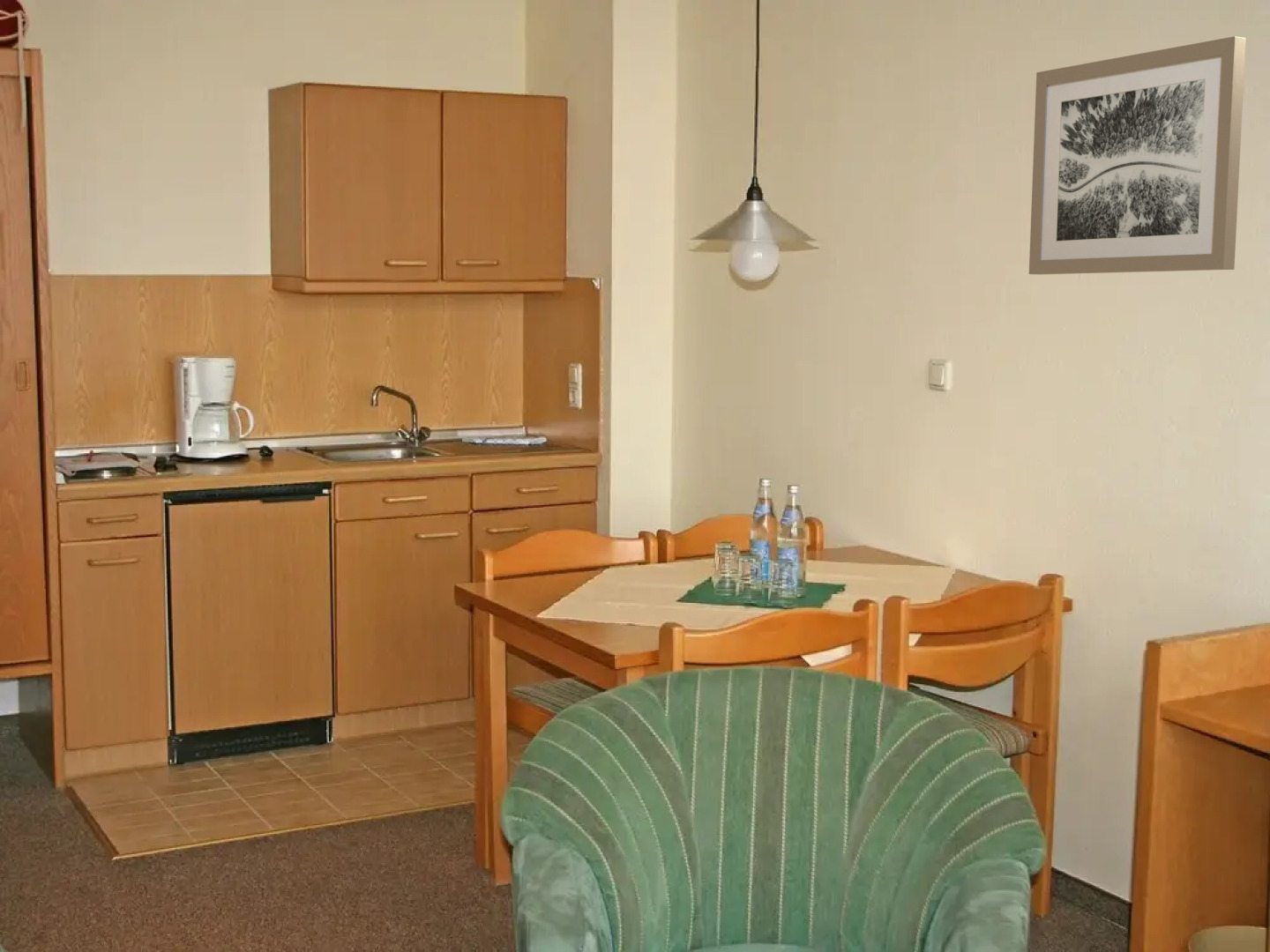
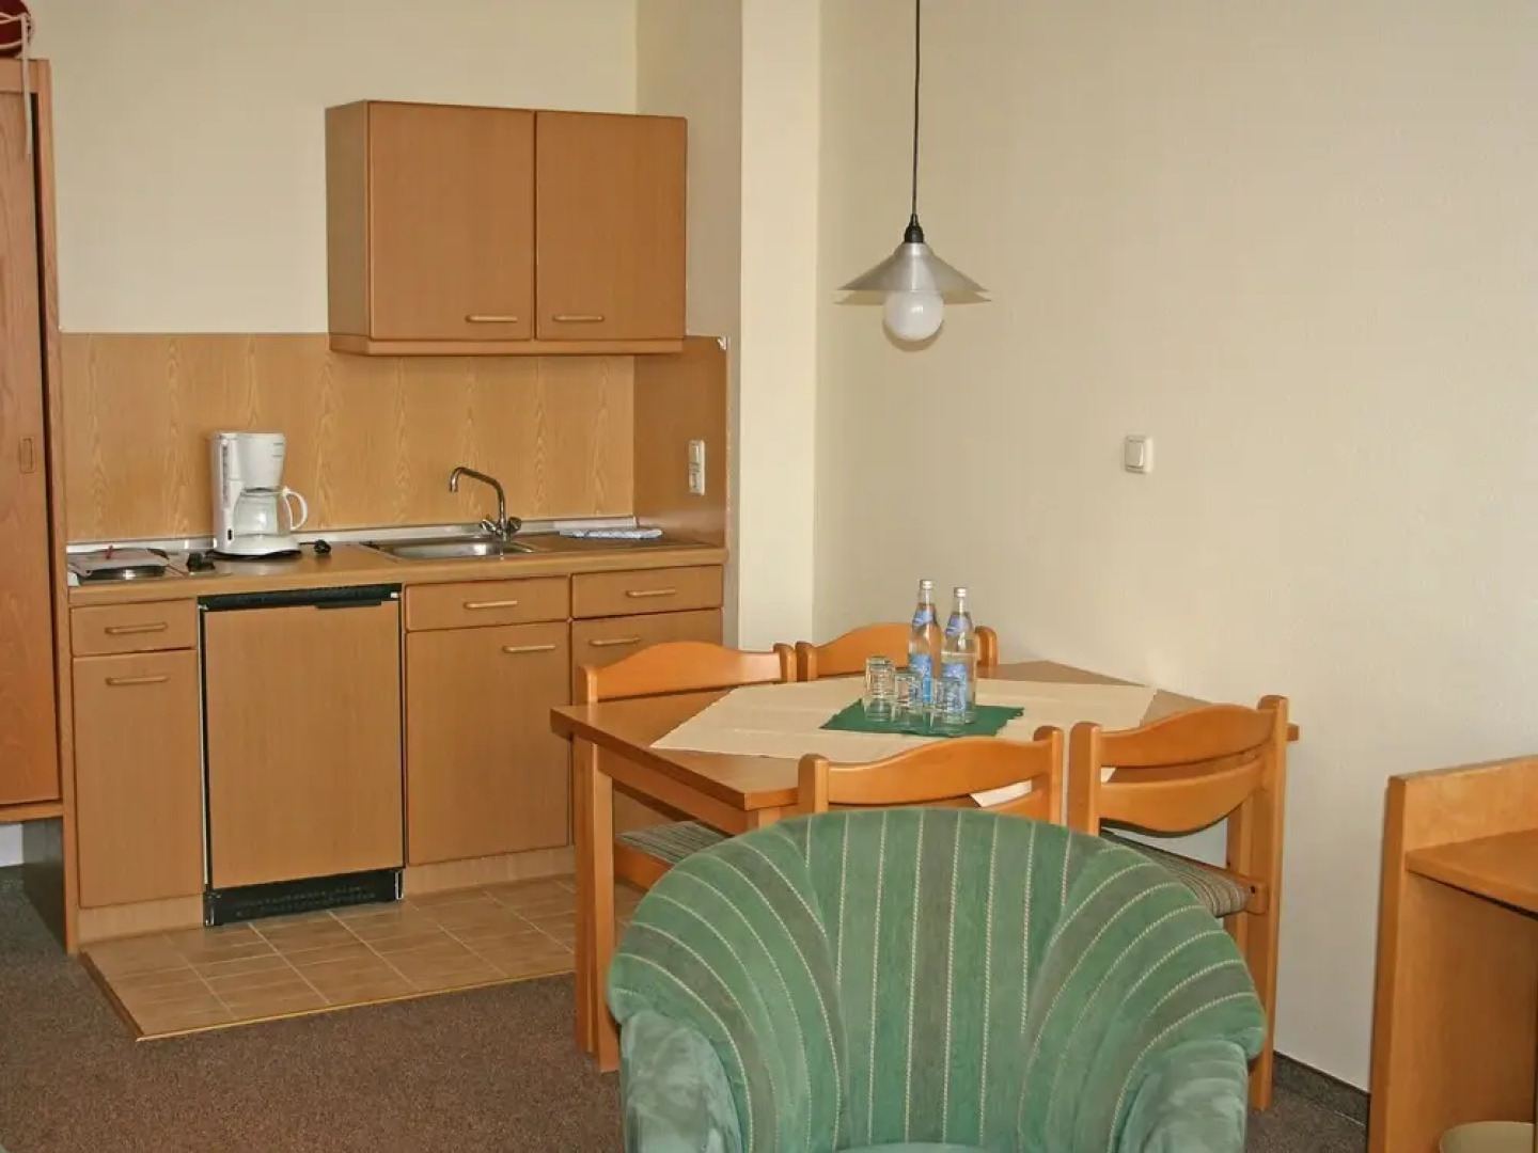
- wall art [1028,35,1247,276]
